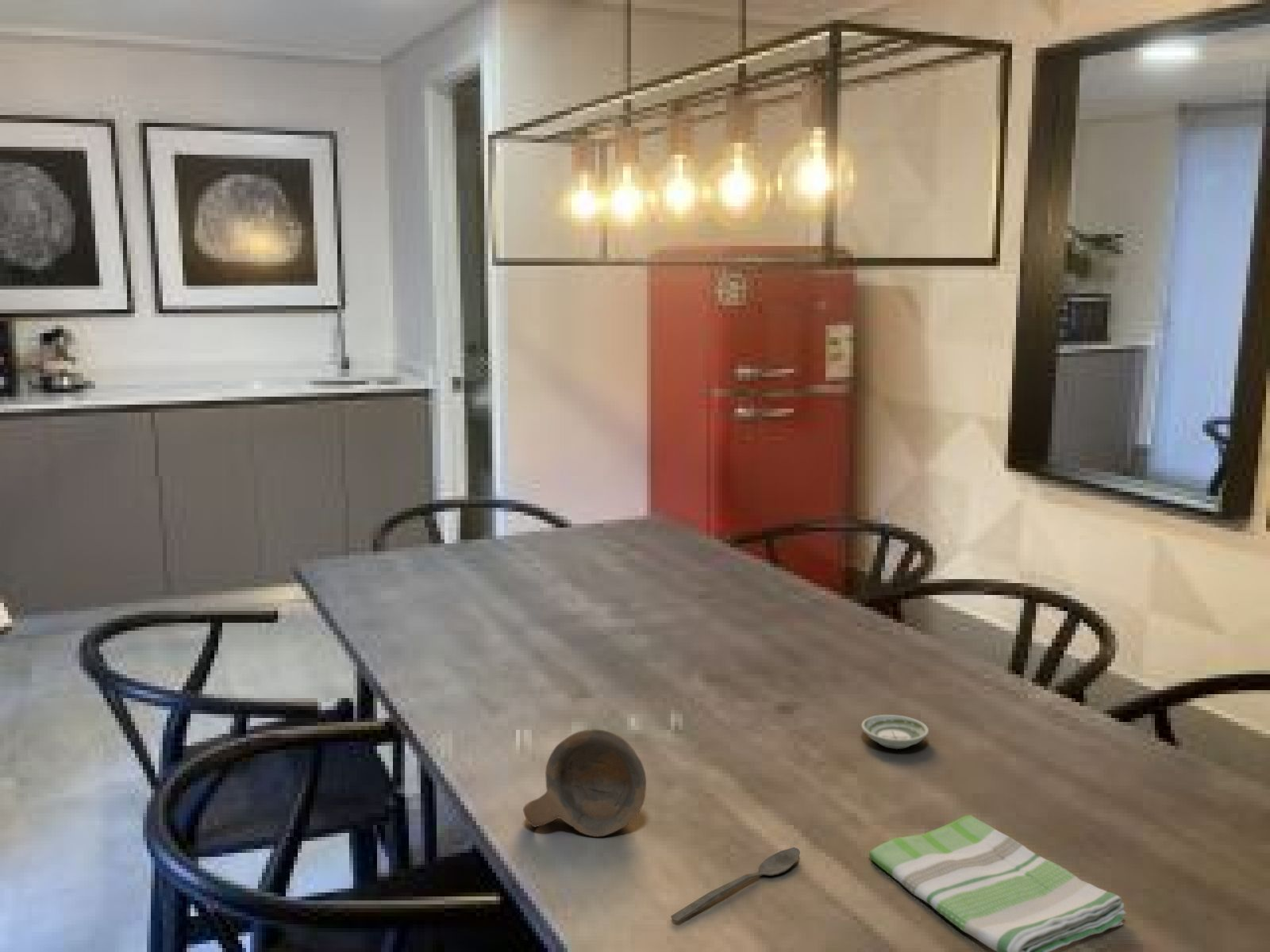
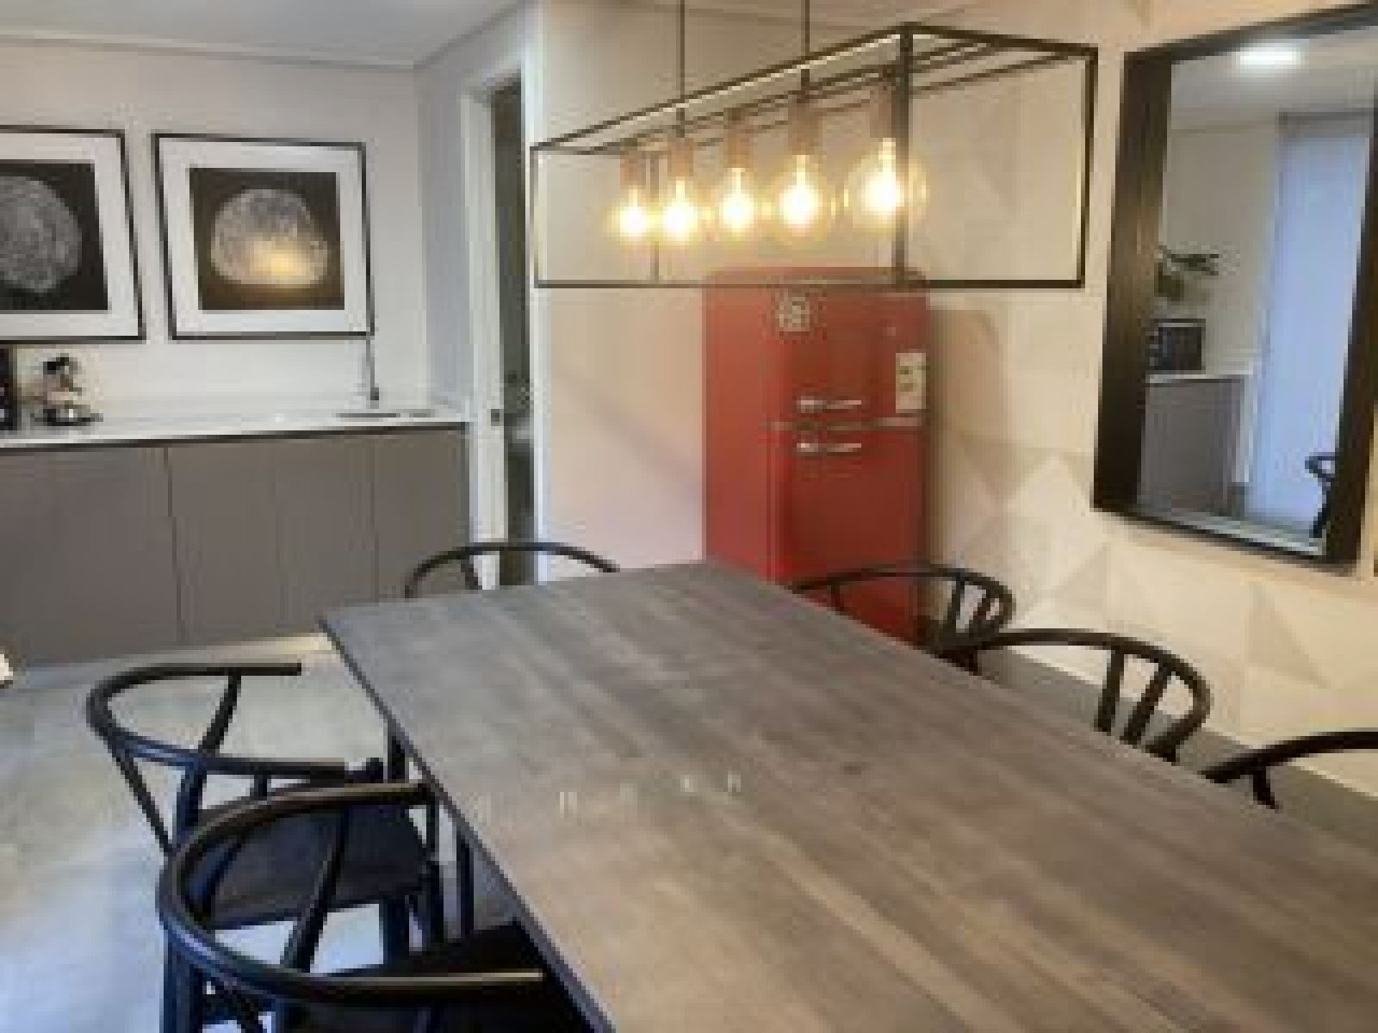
- saucer [860,714,929,750]
- cup [522,728,647,838]
- spoon [670,847,801,923]
- dish towel [868,814,1127,952]
